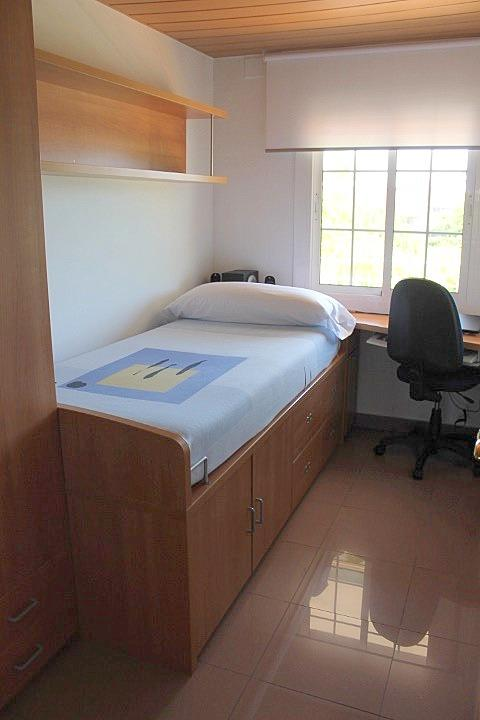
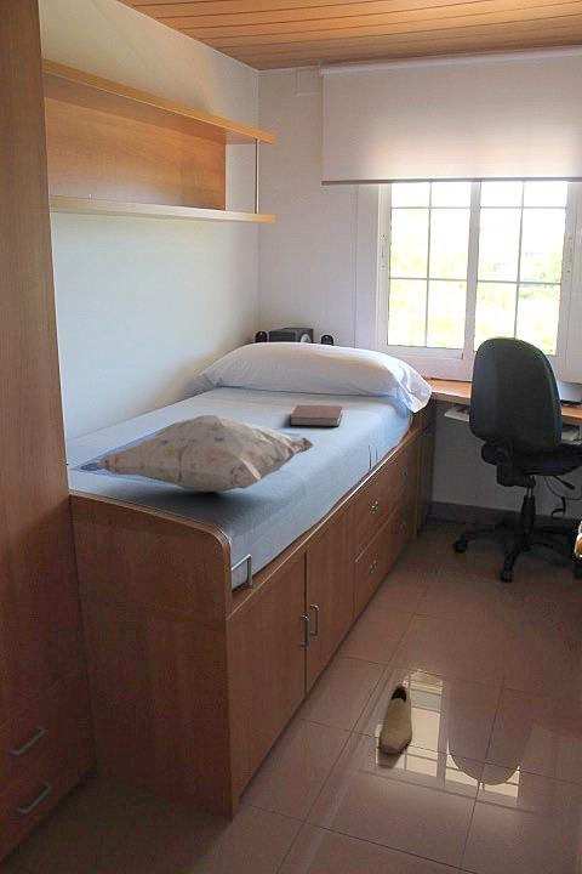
+ shoe [378,683,413,755]
+ notebook [289,404,344,427]
+ decorative pillow [96,414,316,493]
